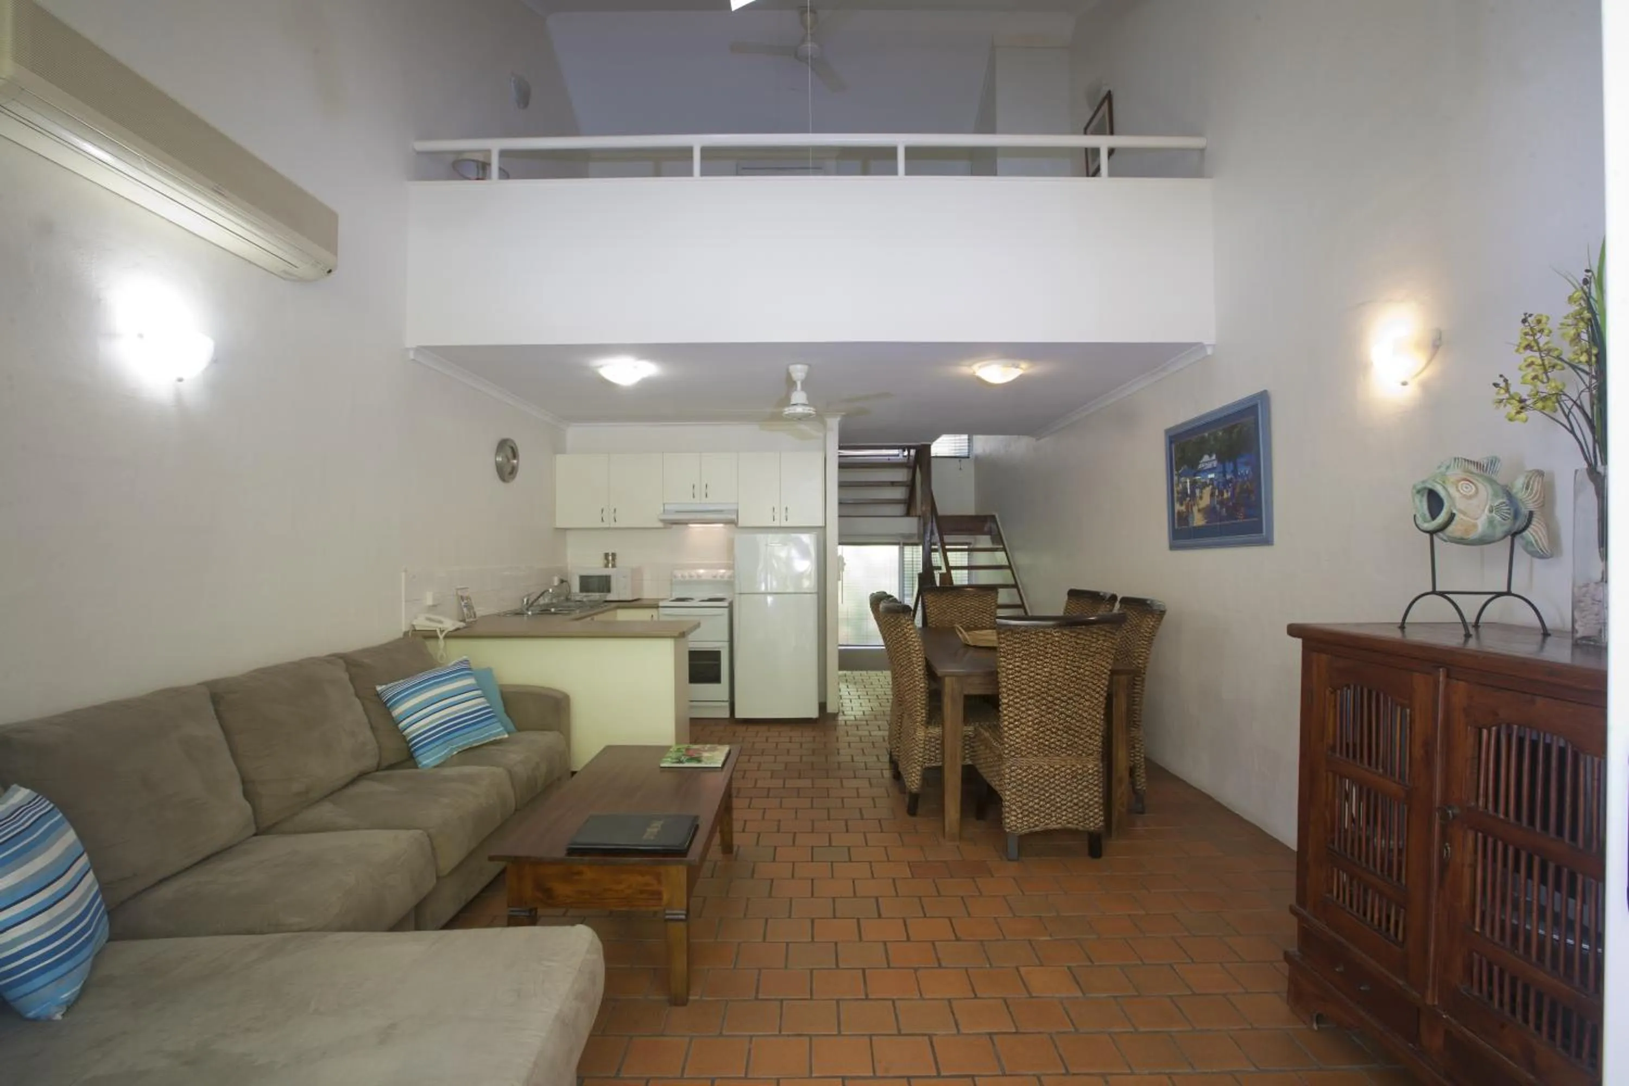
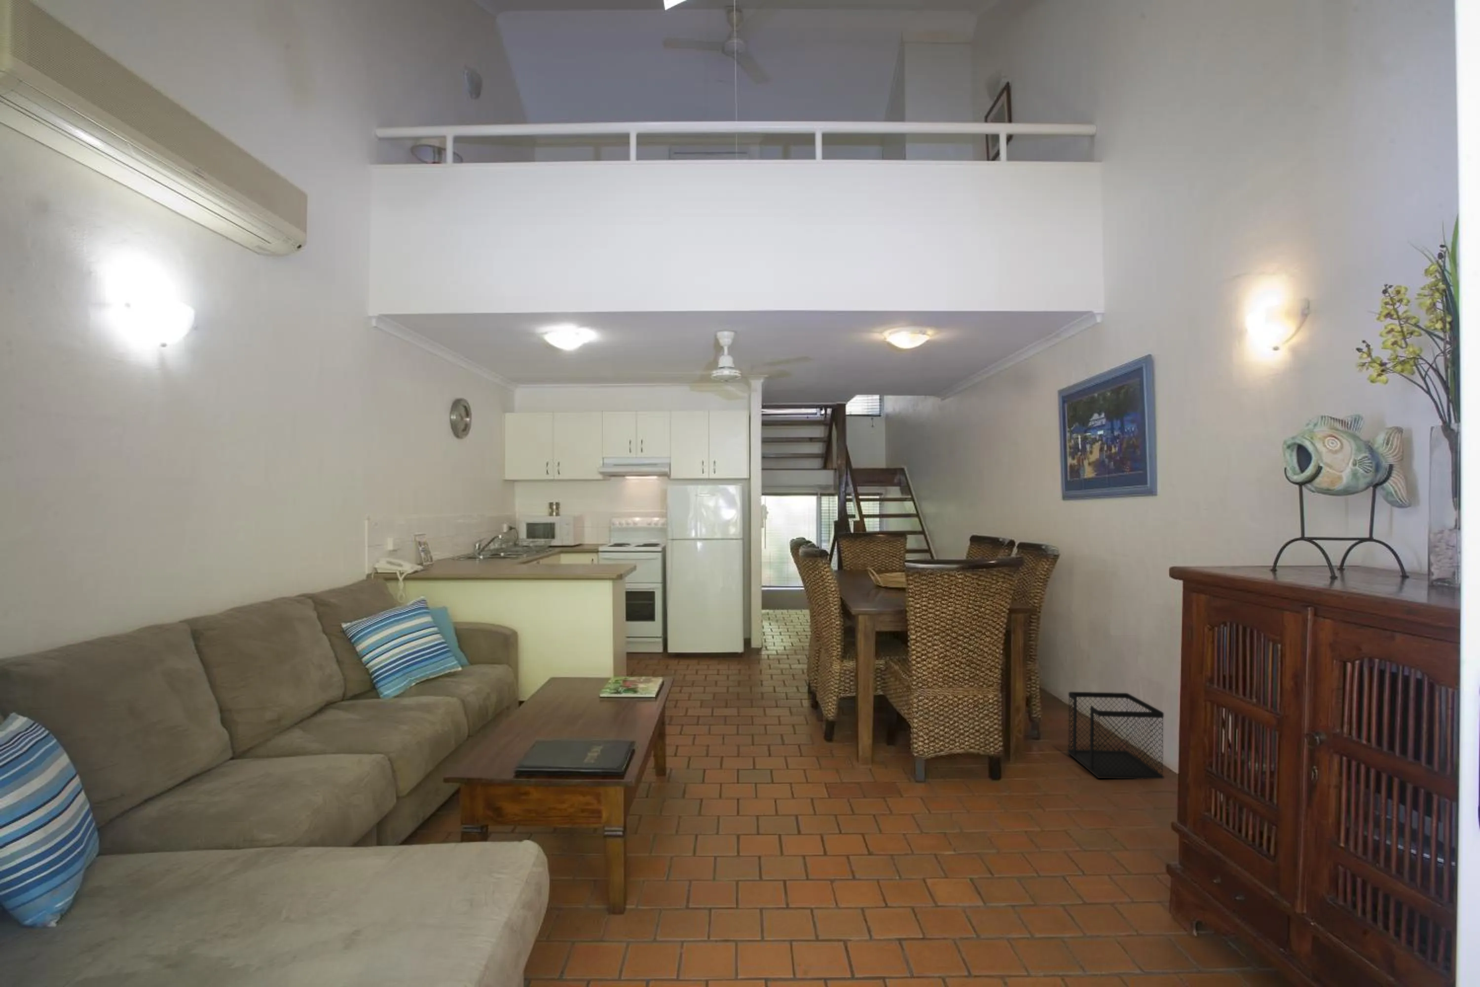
+ wastebasket [1067,692,1164,780]
